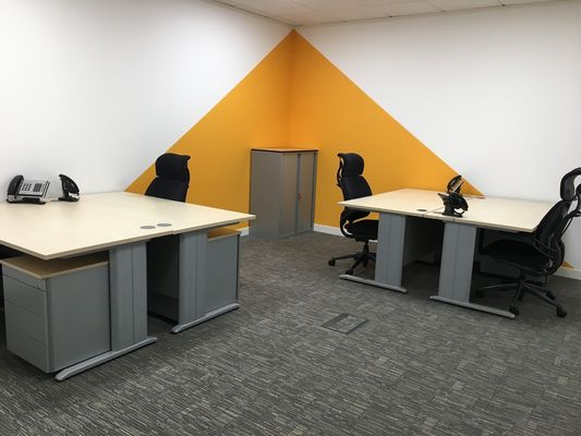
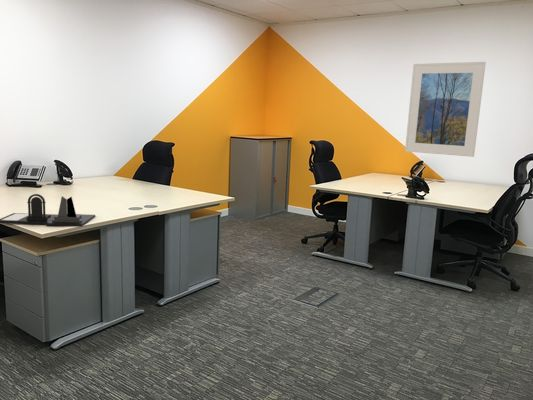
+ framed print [404,61,487,158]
+ desk organizer [0,193,96,228]
